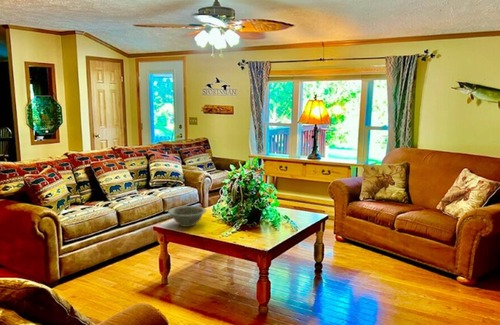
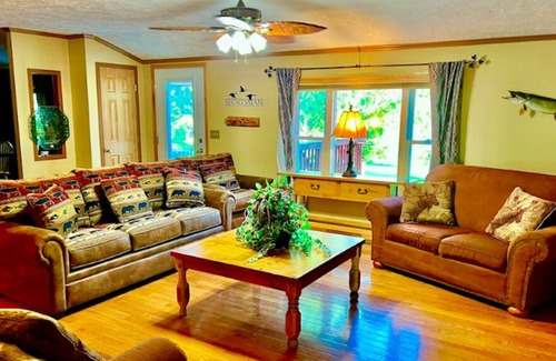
- decorative bowl [167,205,207,228]
